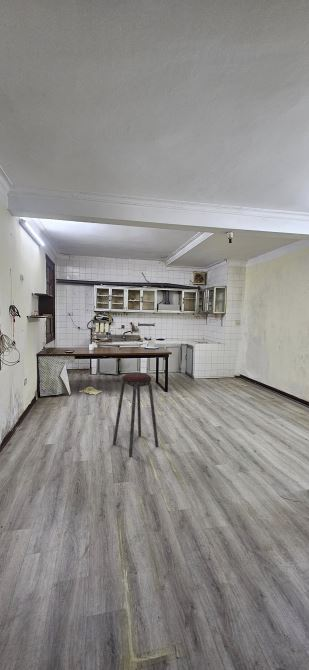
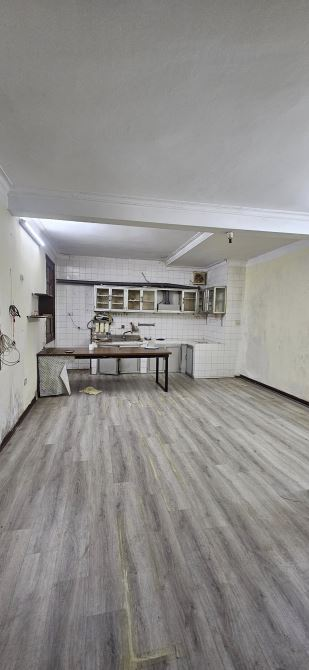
- music stool [112,372,159,458]
